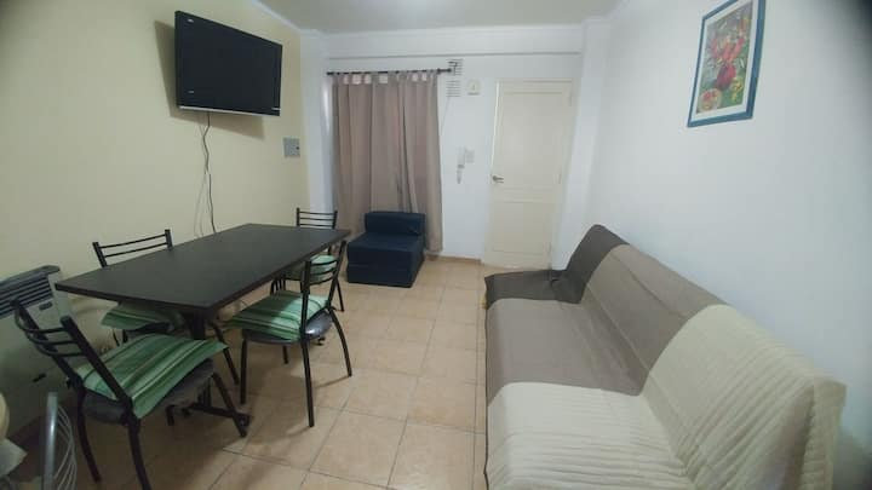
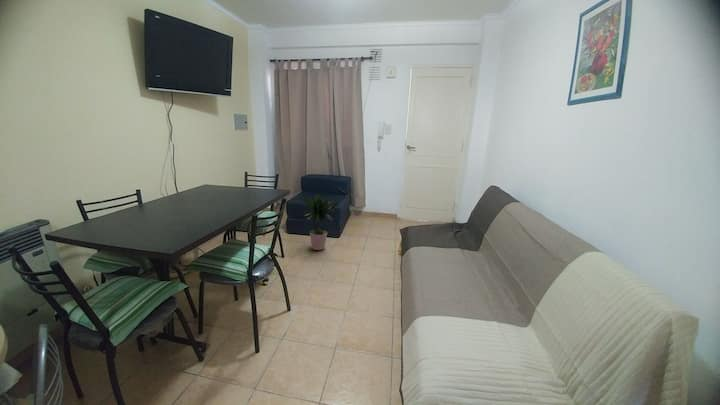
+ potted plant [302,193,340,251]
